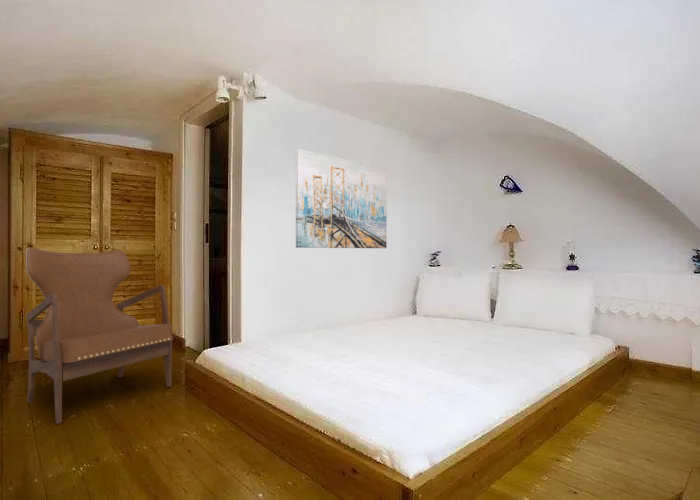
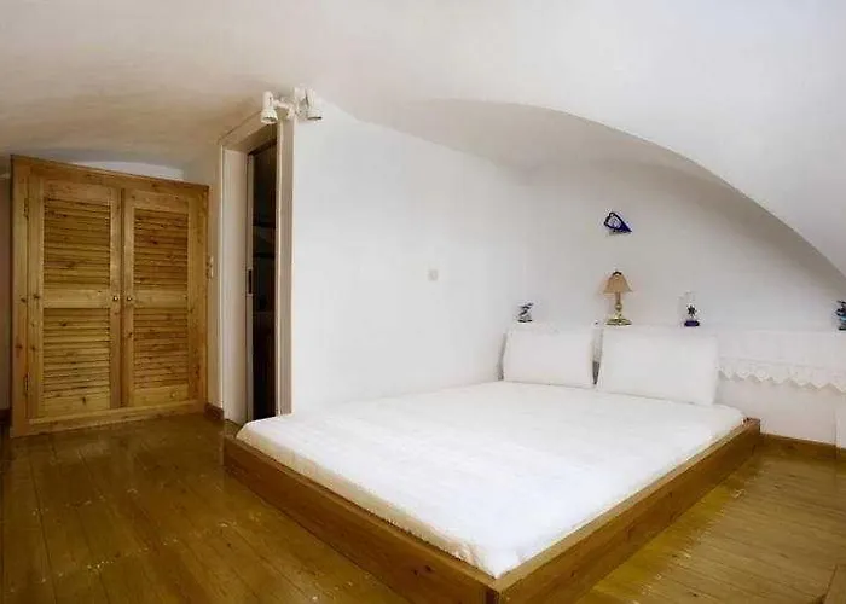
- wall art [295,148,388,249]
- armchair [25,247,174,425]
